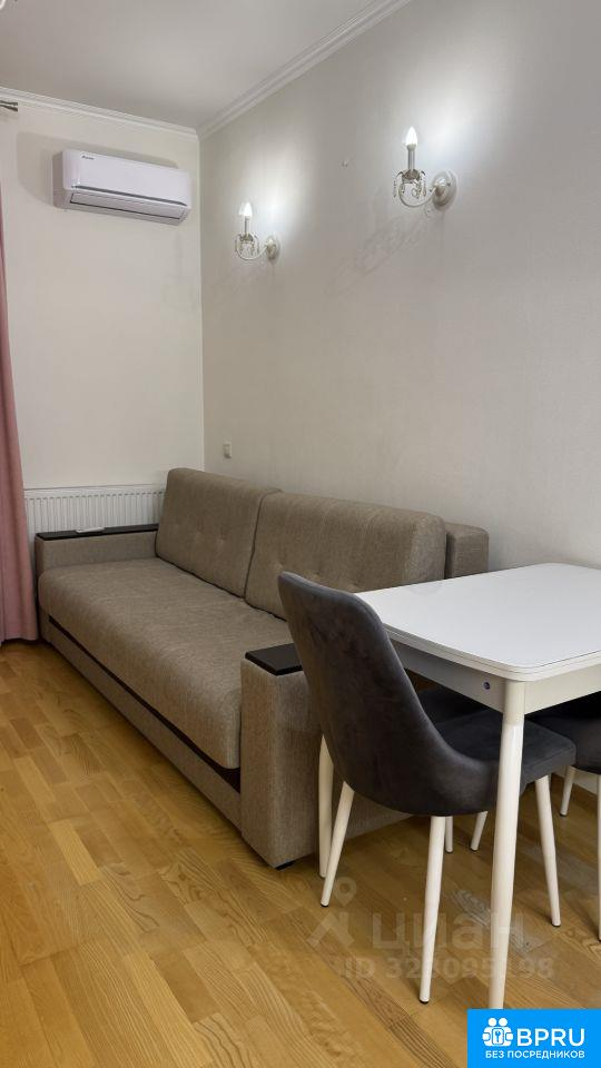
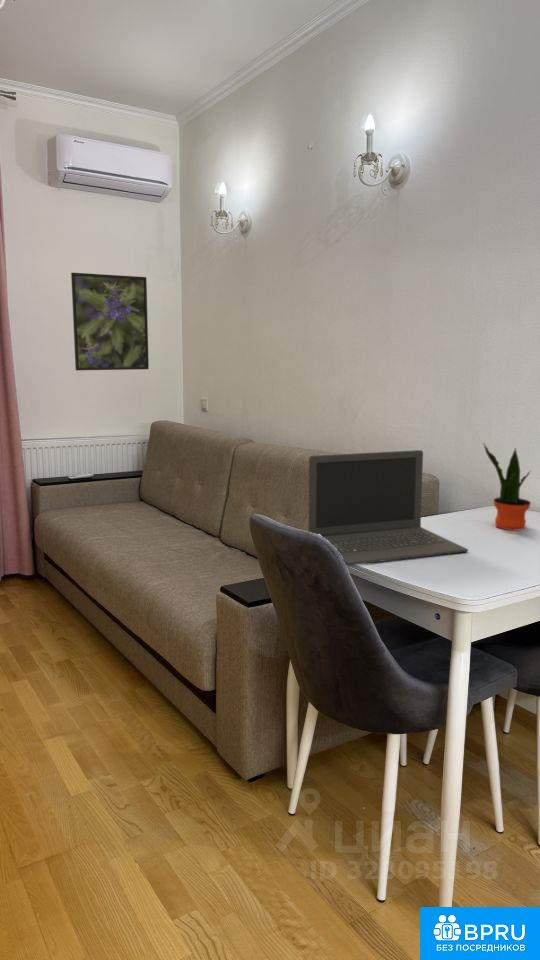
+ laptop computer [308,449,469,566]
+ potted plant [482,441,532,531]
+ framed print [70,272,150,371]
